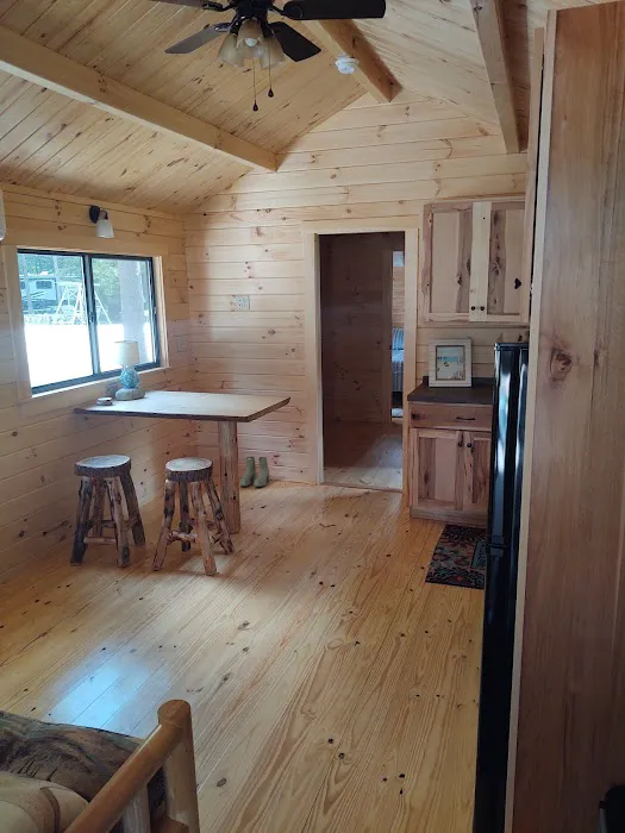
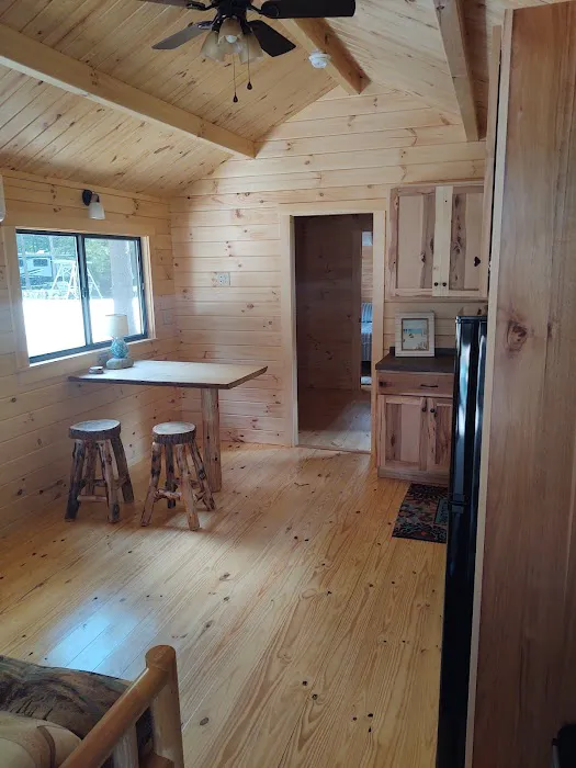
- boots [239,456,270,488]
